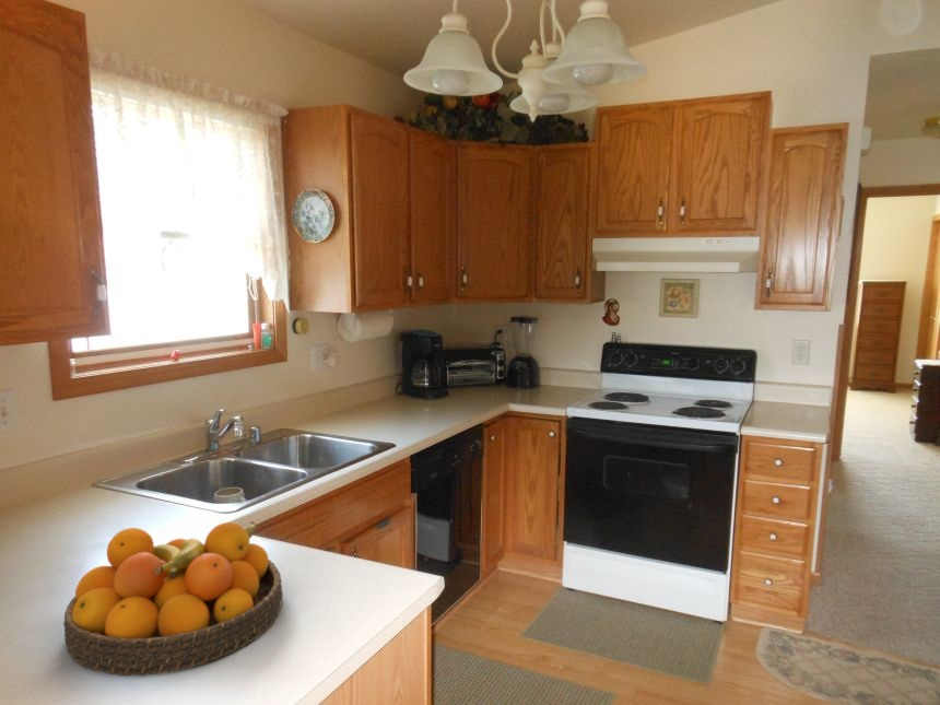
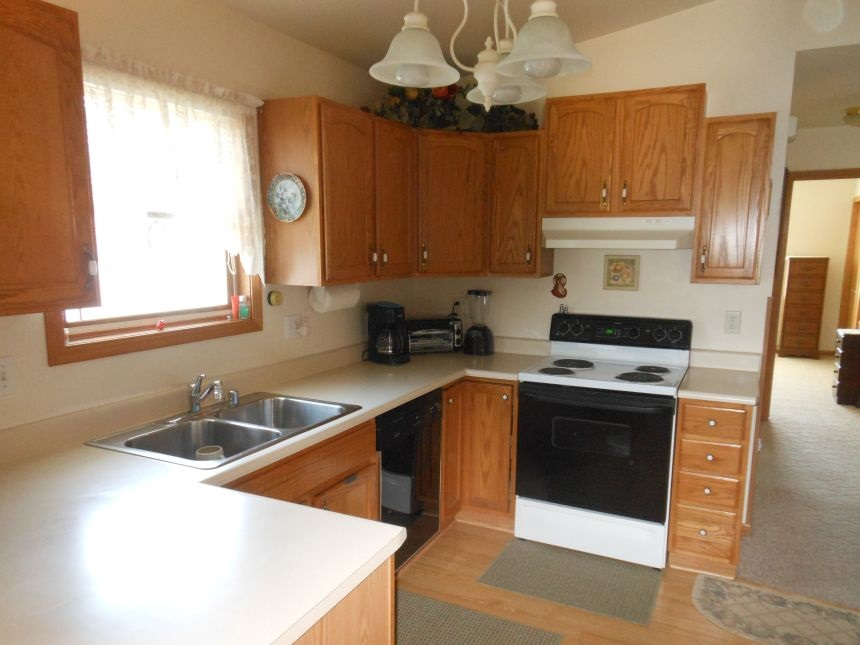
- fruit bowl [63,520,284,677]
